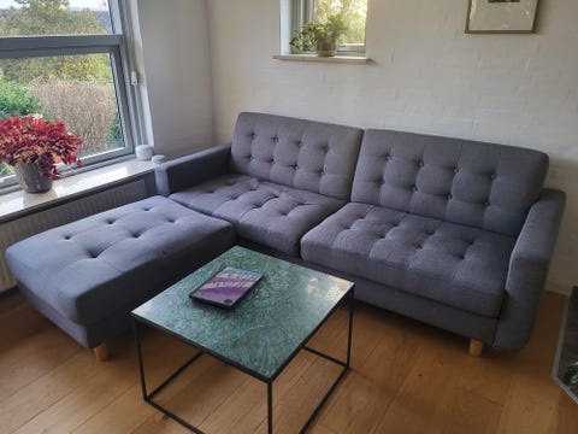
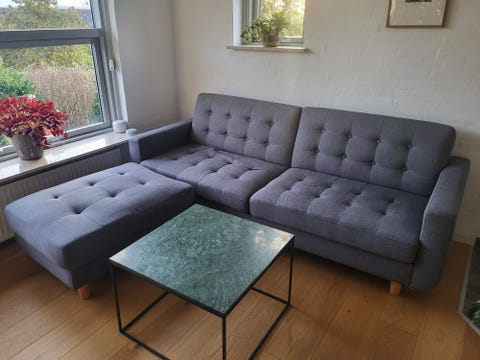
- video game case [188,264,265,310]
